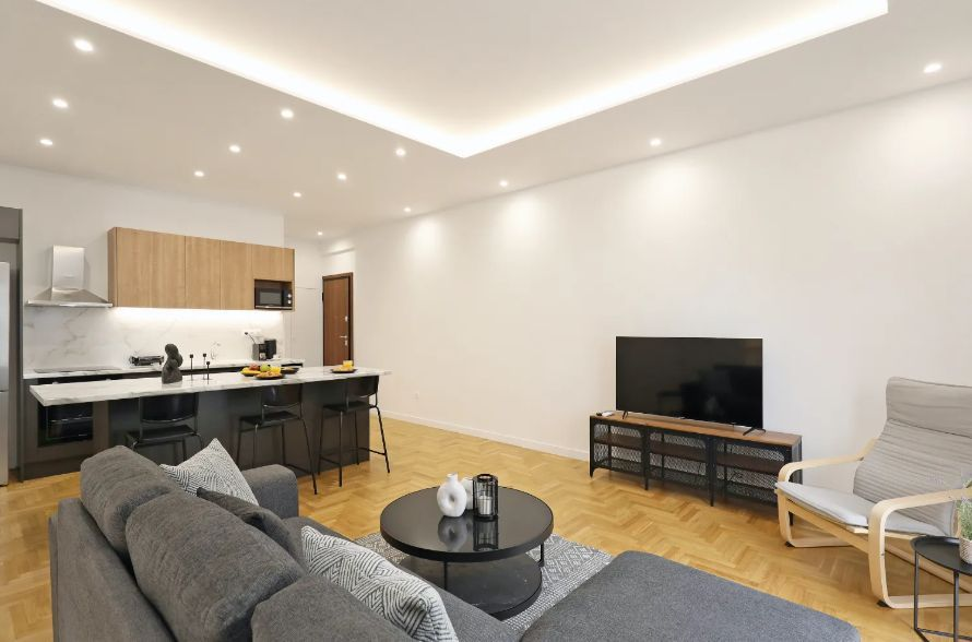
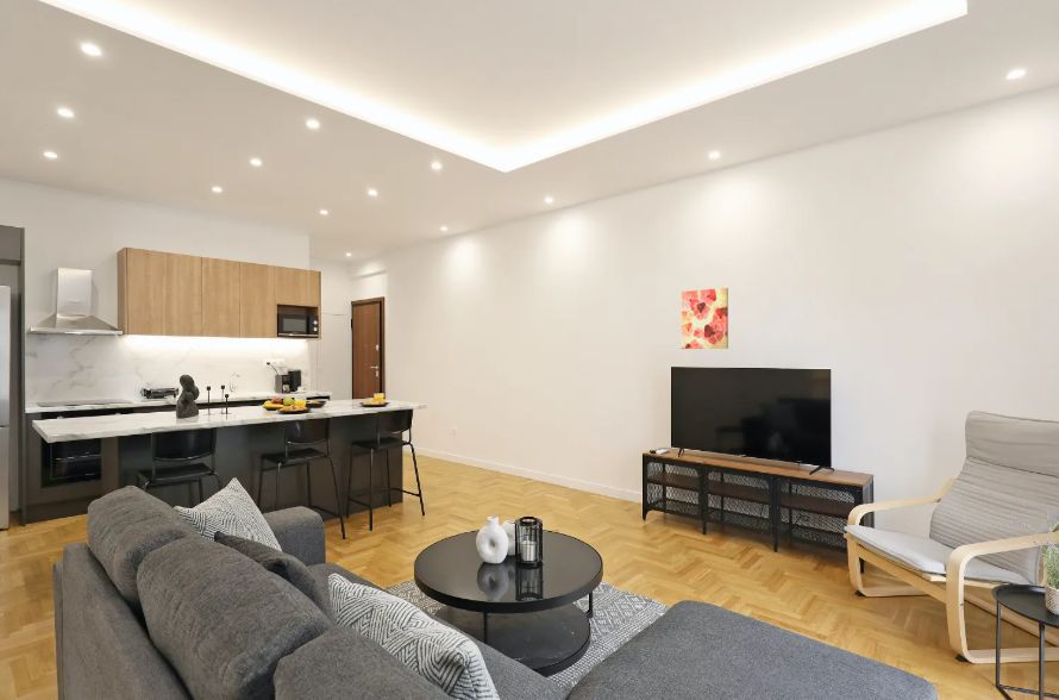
+ wall art [681,287,729,350]
